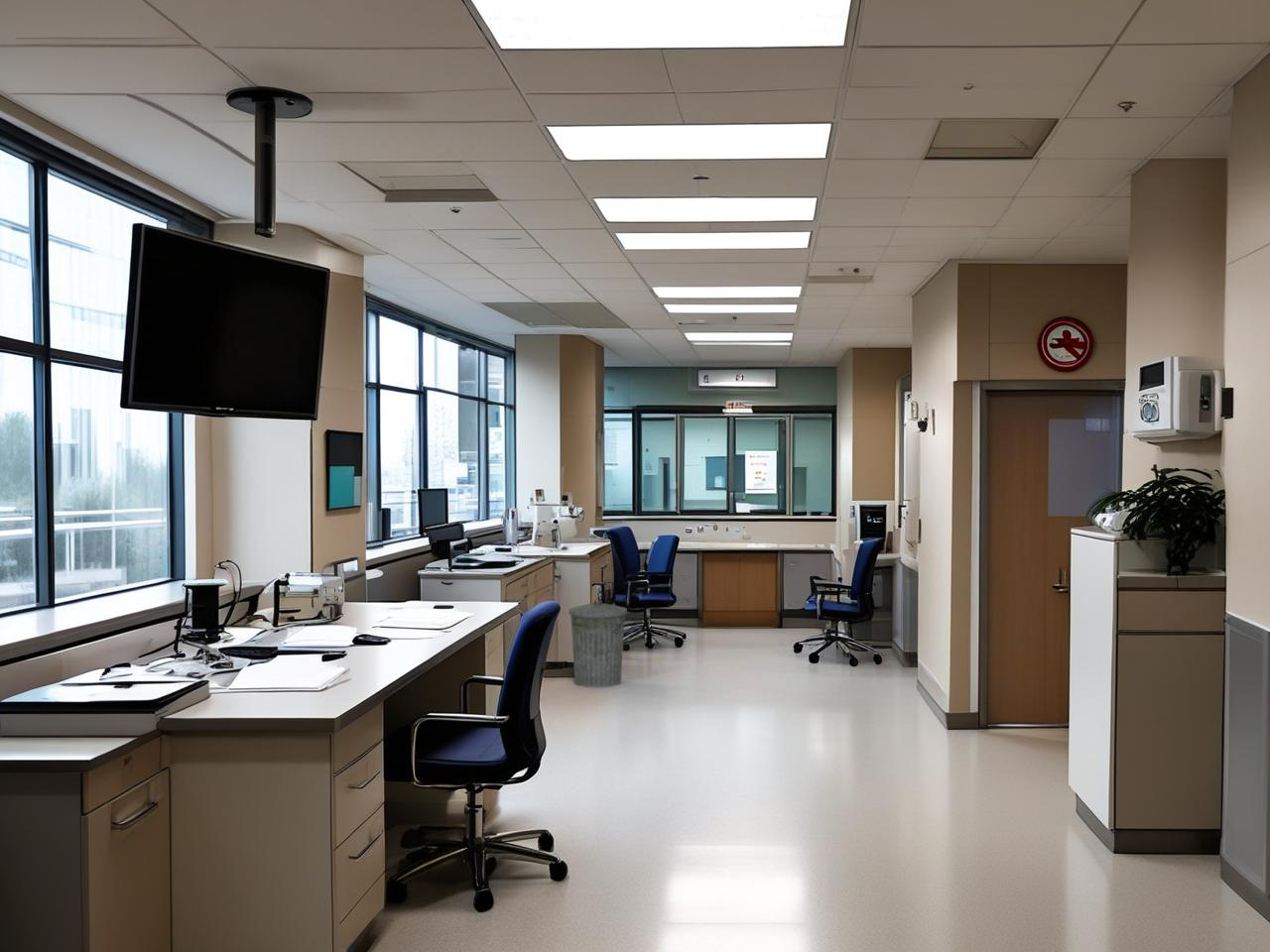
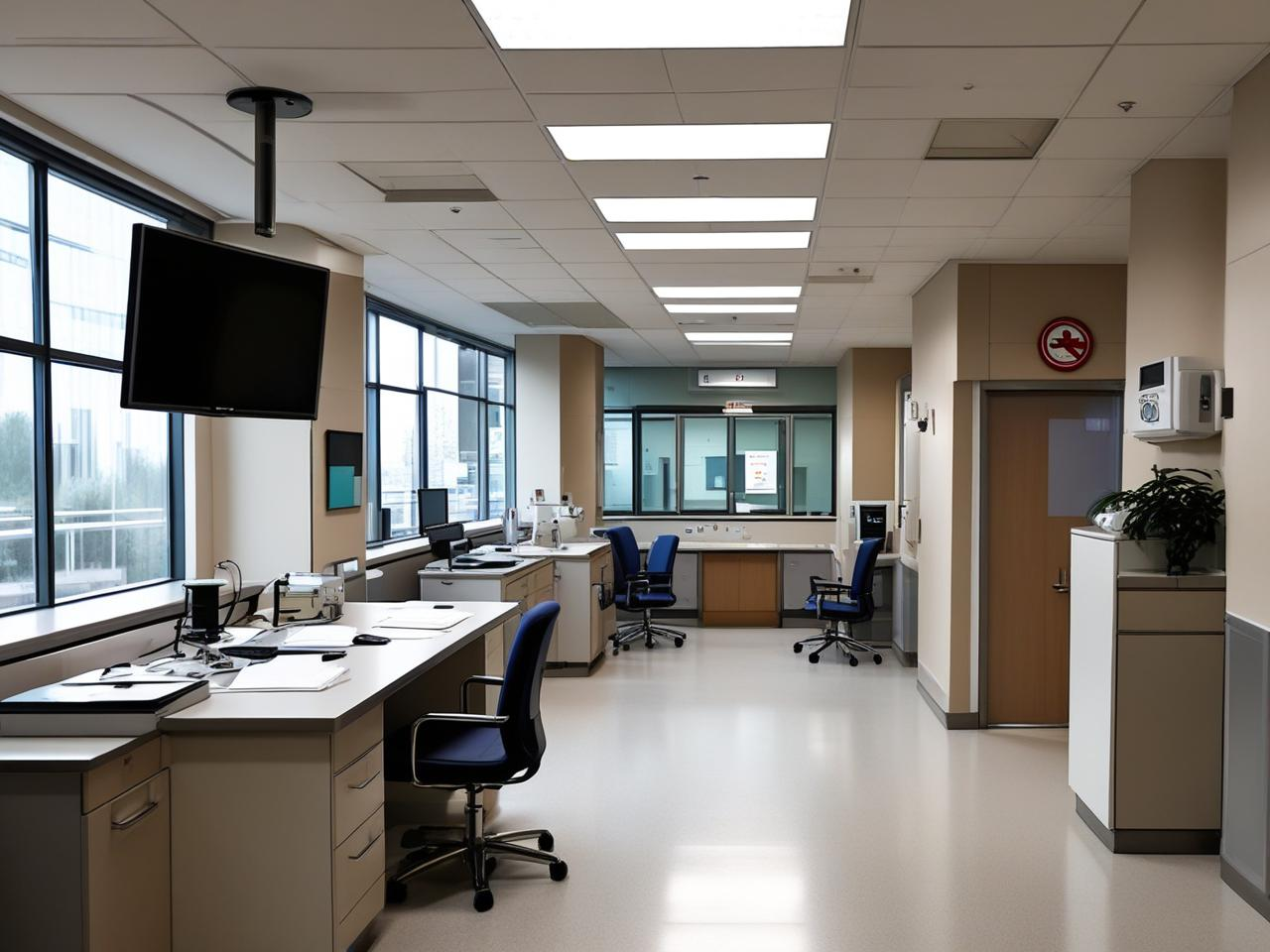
- trash can [568,599,628,688]
